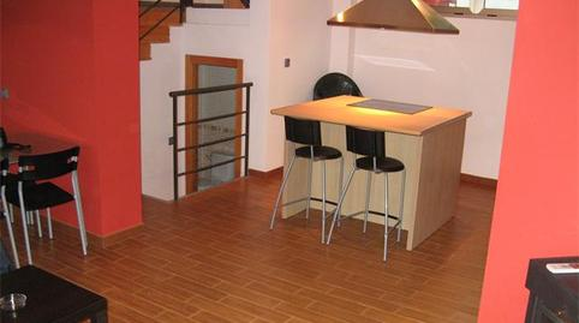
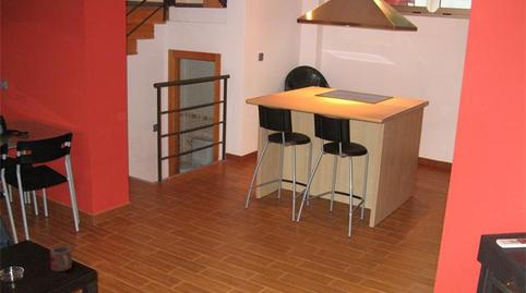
+ mug [49,245,73,272]
